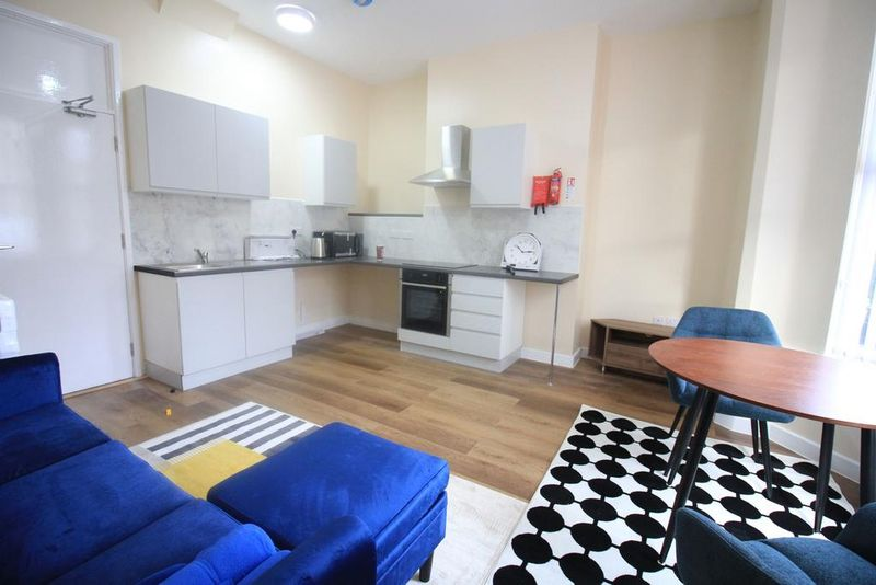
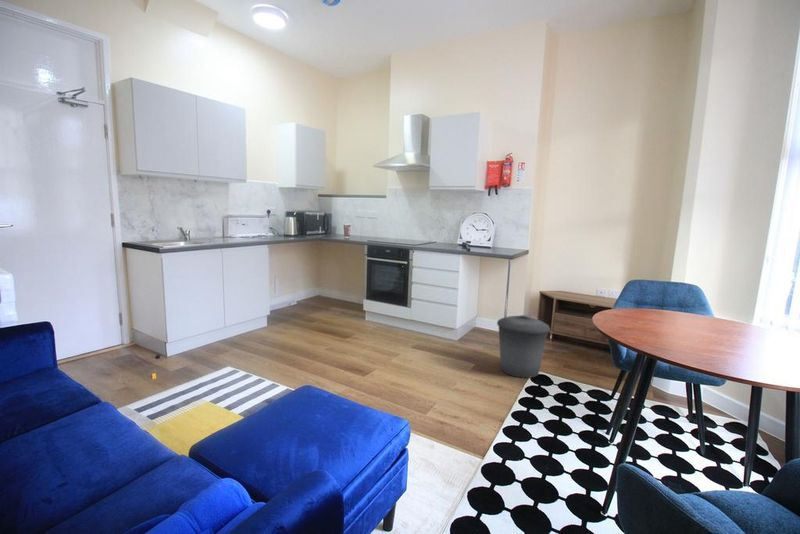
+ trash can [496,314,551,379]
